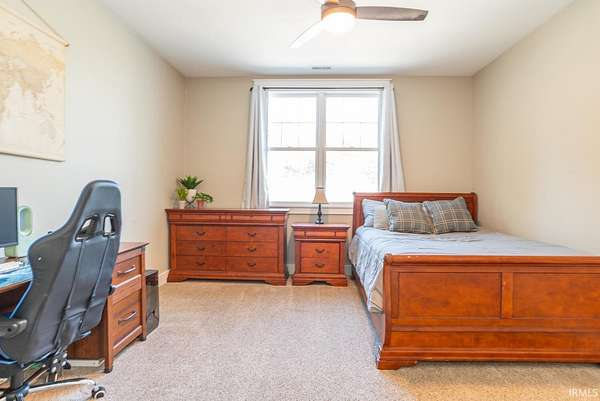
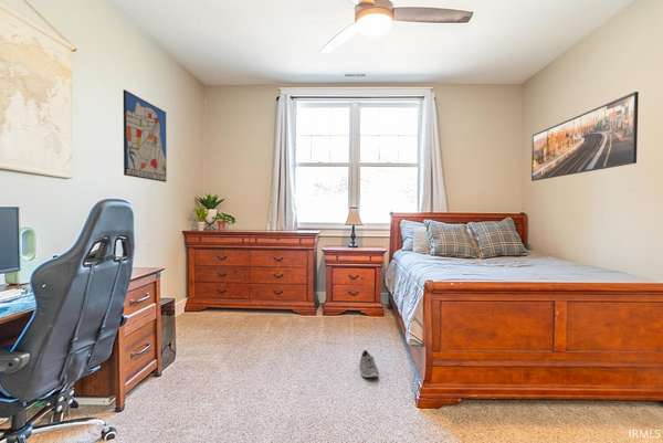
+ sneaker [358,349,380,379]
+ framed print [530,91,640,182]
+ wall art [123,88,168,183]
